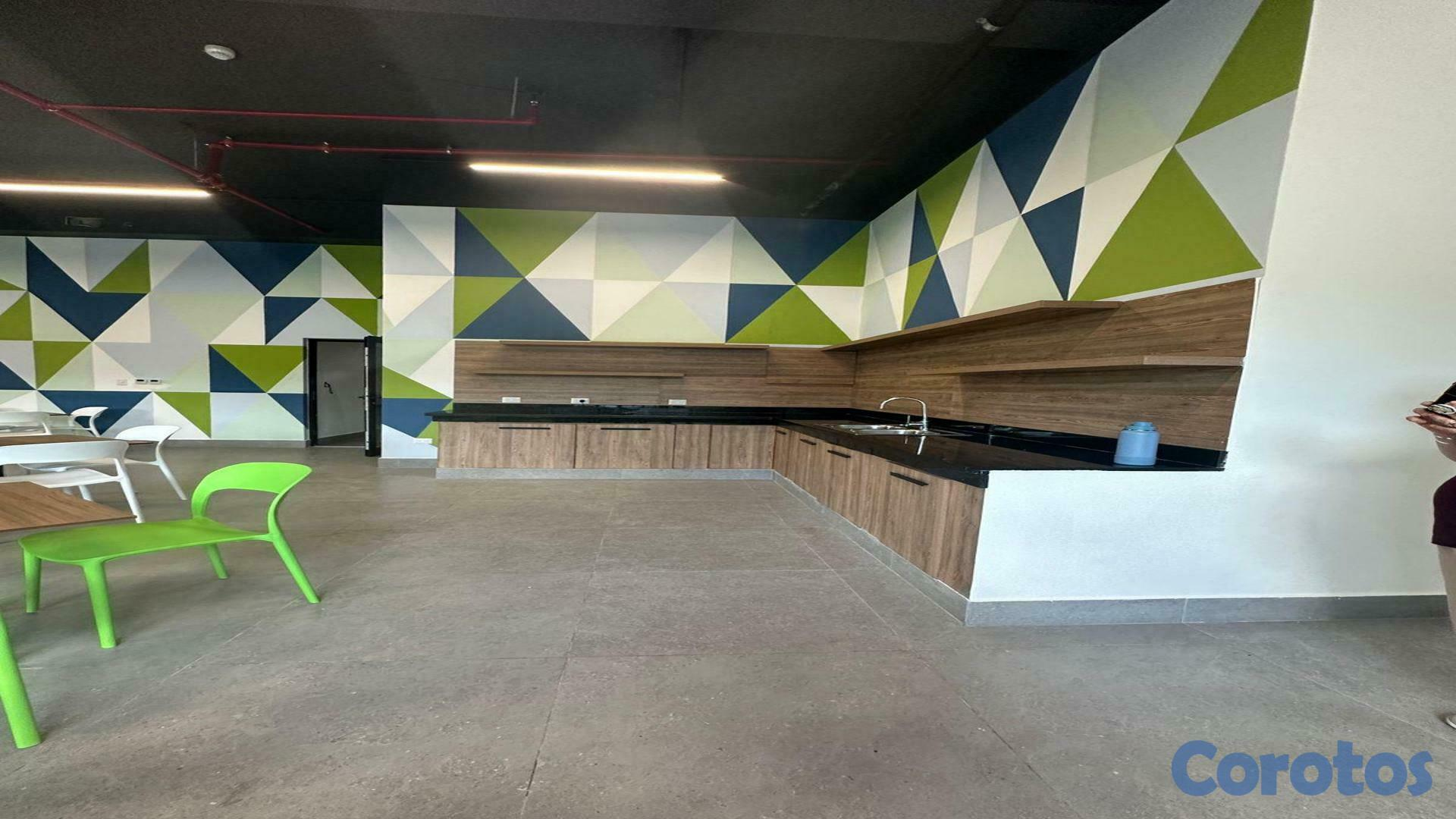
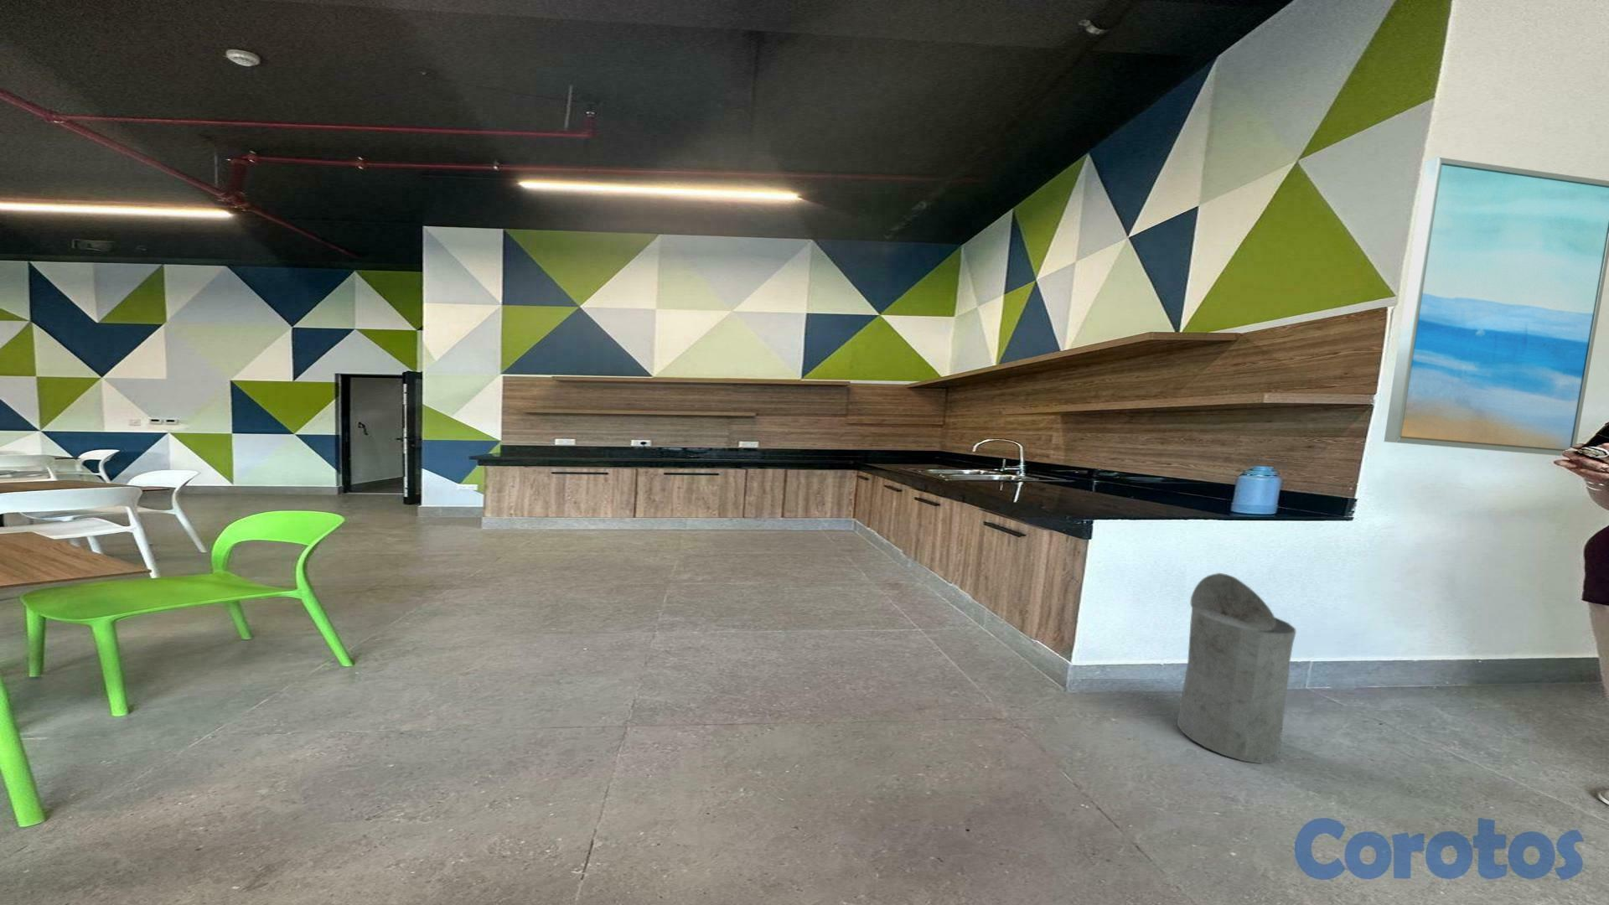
+ trash can [1177,572,1297,765]
+ wall art [1384,157,1609,456]
